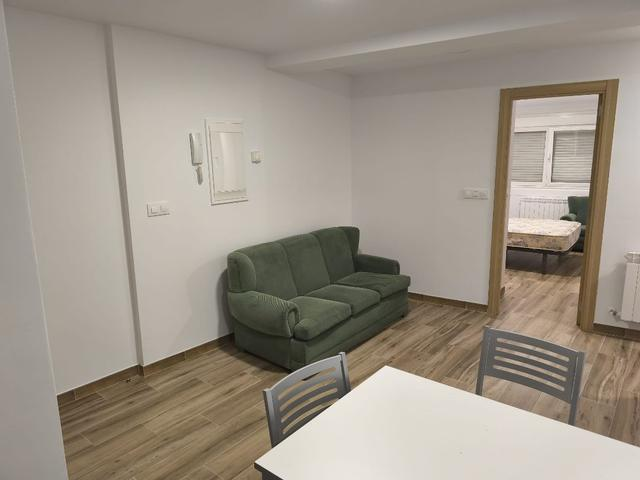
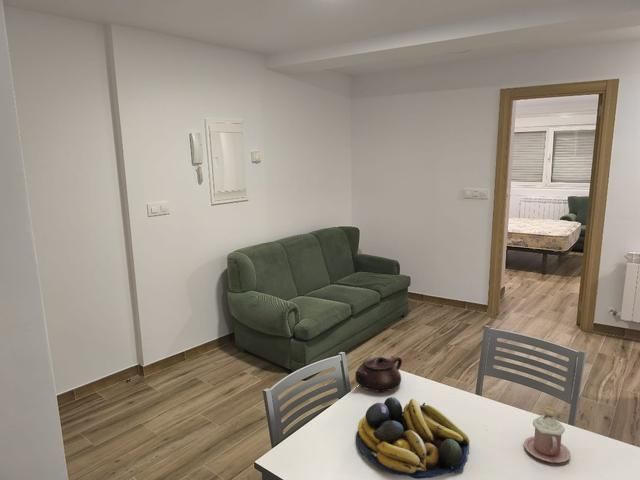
+ mug [523,404,571,464]
+ fruit bowl [355,396,471,480]
+ teapot [354,356,403,393]
